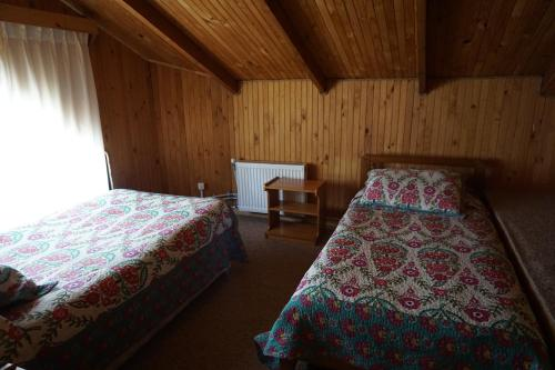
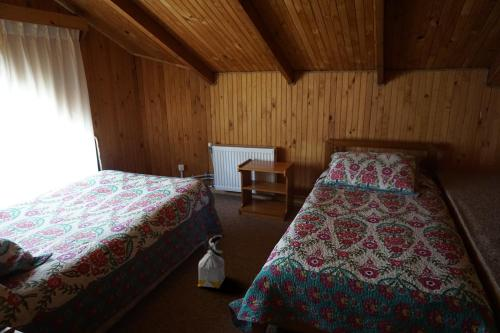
+ bag [197,234,226,289]
